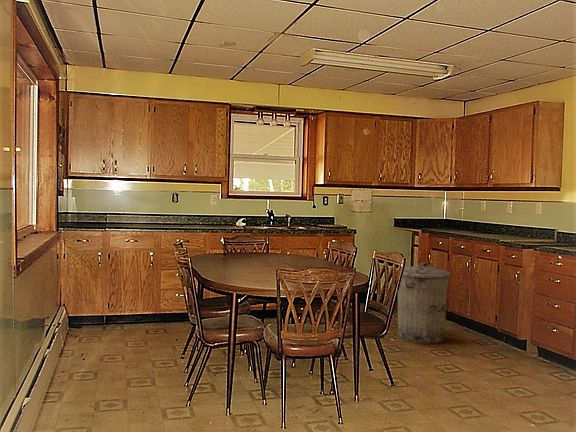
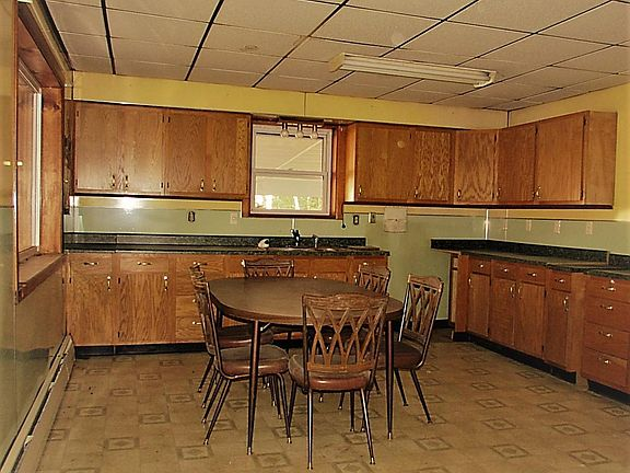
- trash can [396,262,451,345]
